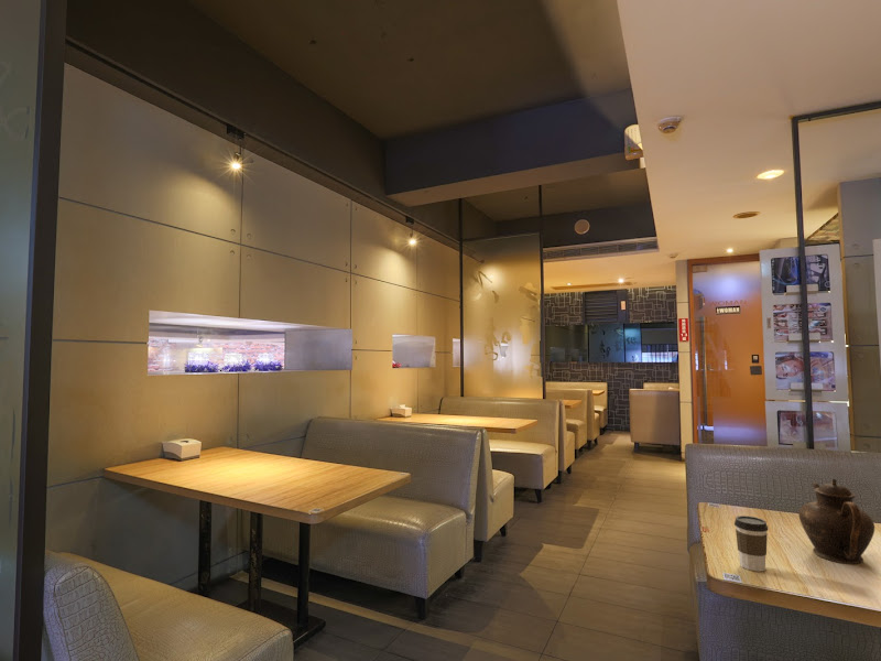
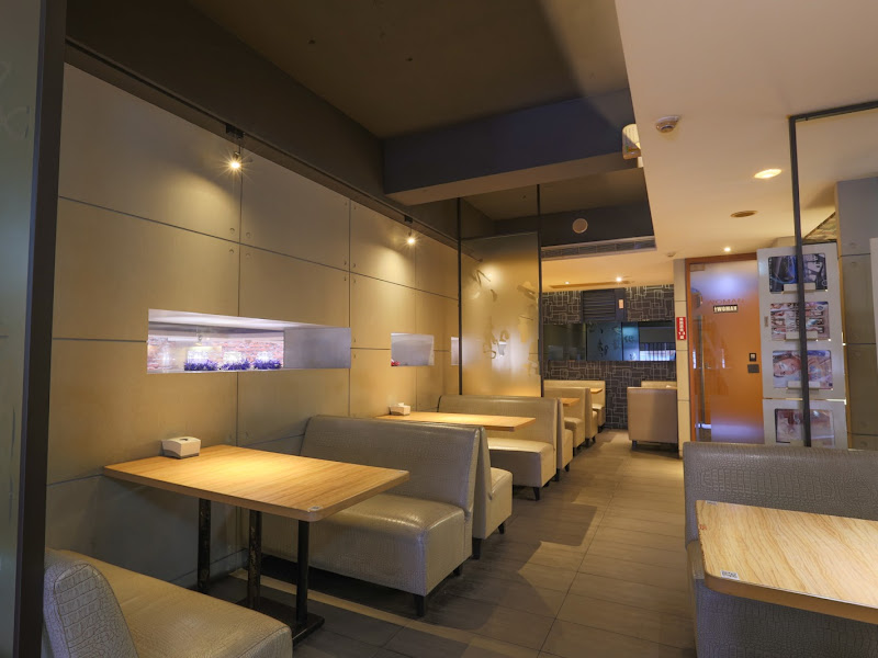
- coffee cup [733,514,769,573]
- teapot [798,478,875,565]
